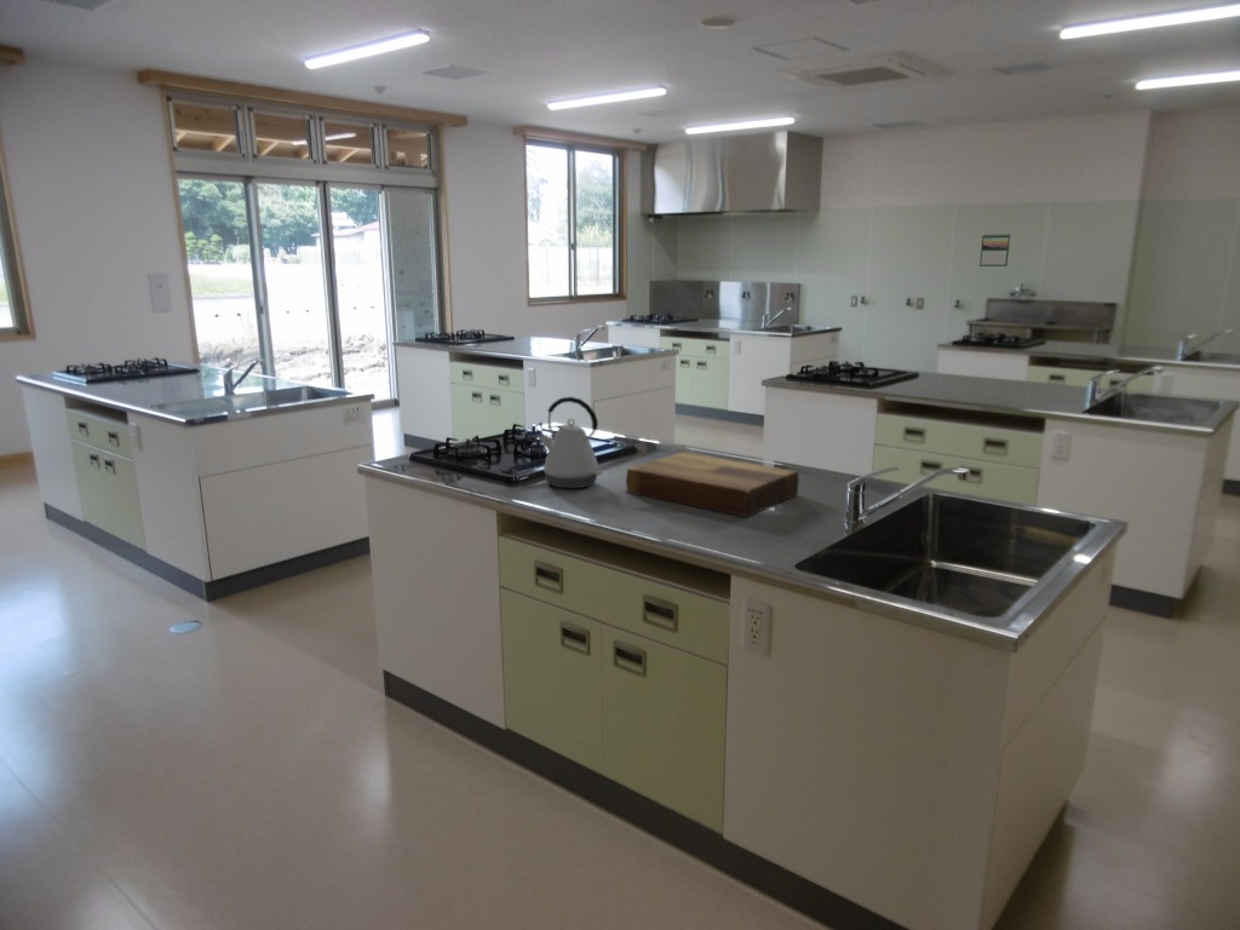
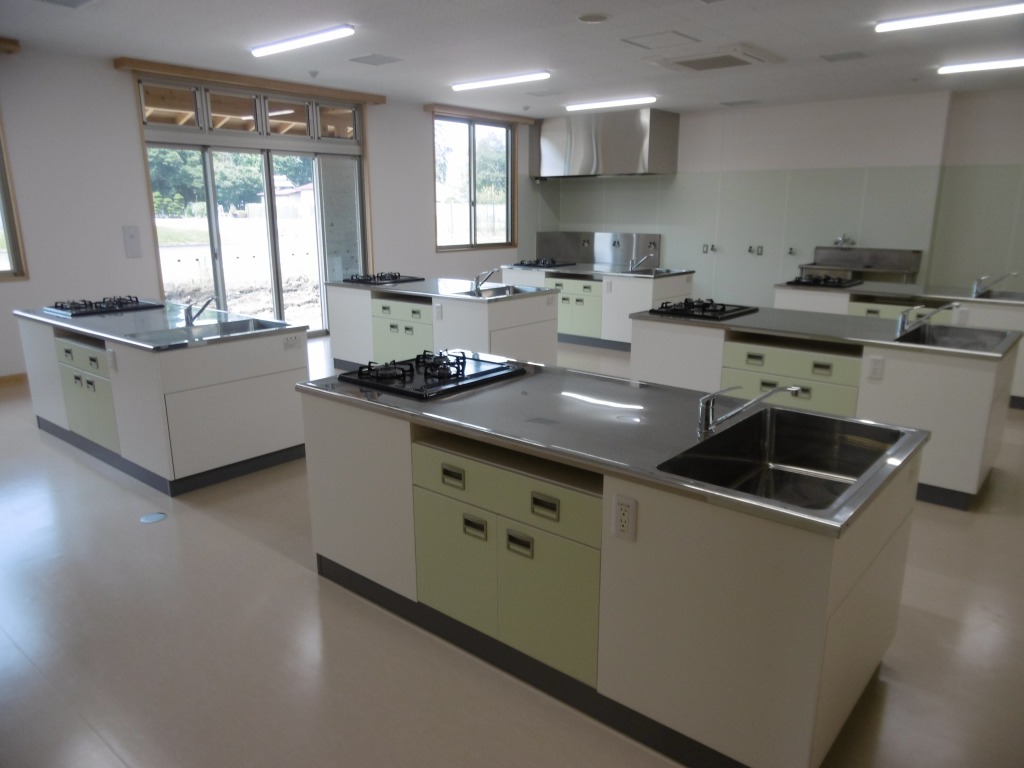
- calendar [978,232,1011,268]
- cutting board [625,450,800,517]
- kettle [536,396,603,489]
